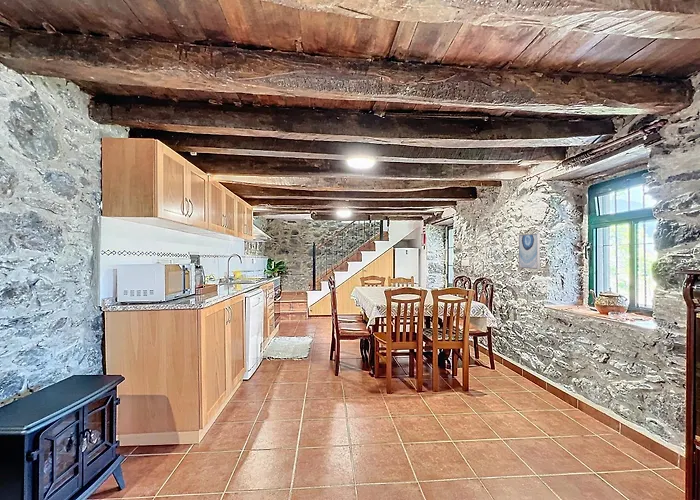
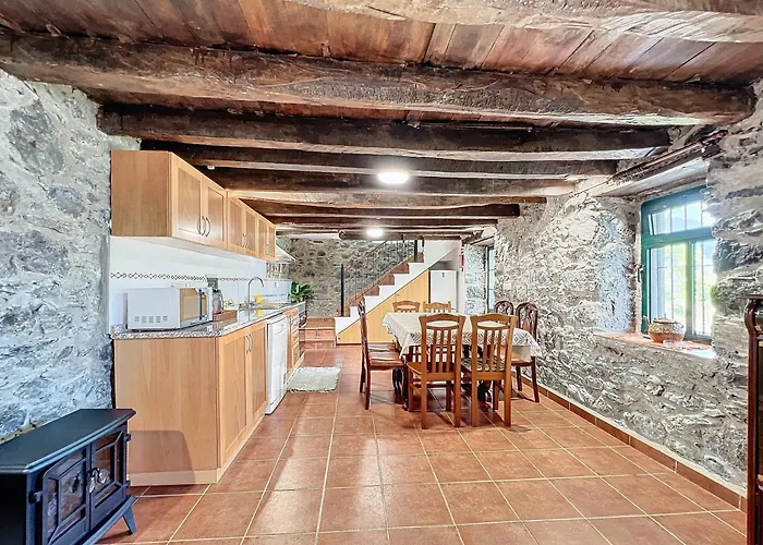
- wall art [518,232,541,270]
